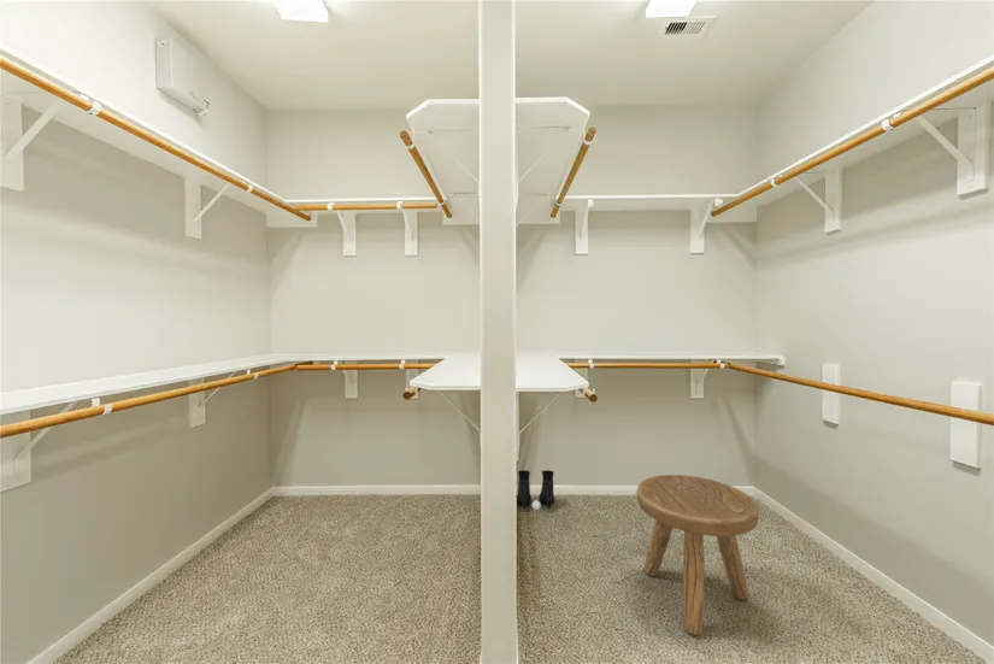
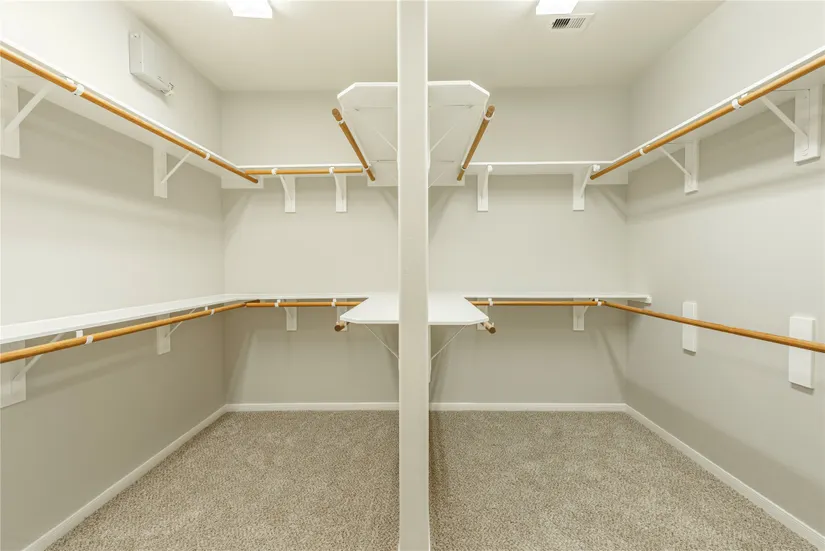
- stool [636,474,760,636]
- boots [516,469,555,511]
